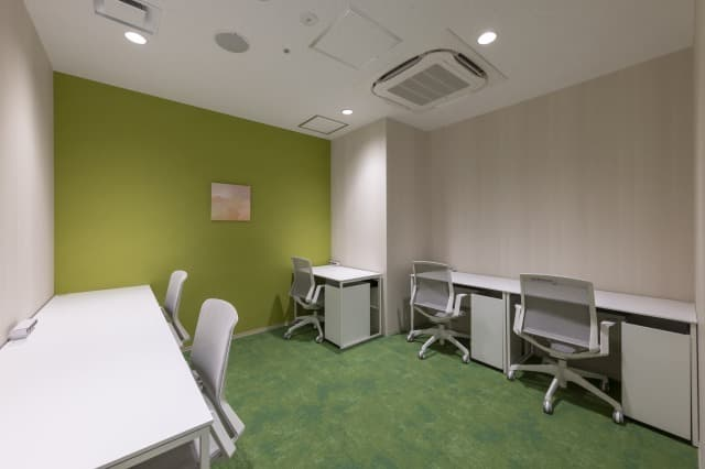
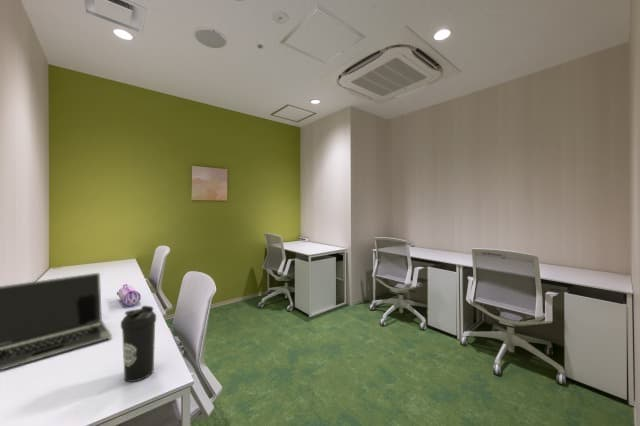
+ laptop [0,272,112,371]
+ pencil case [116,283,142,307]
+ water bottle [120,305,157,383]
